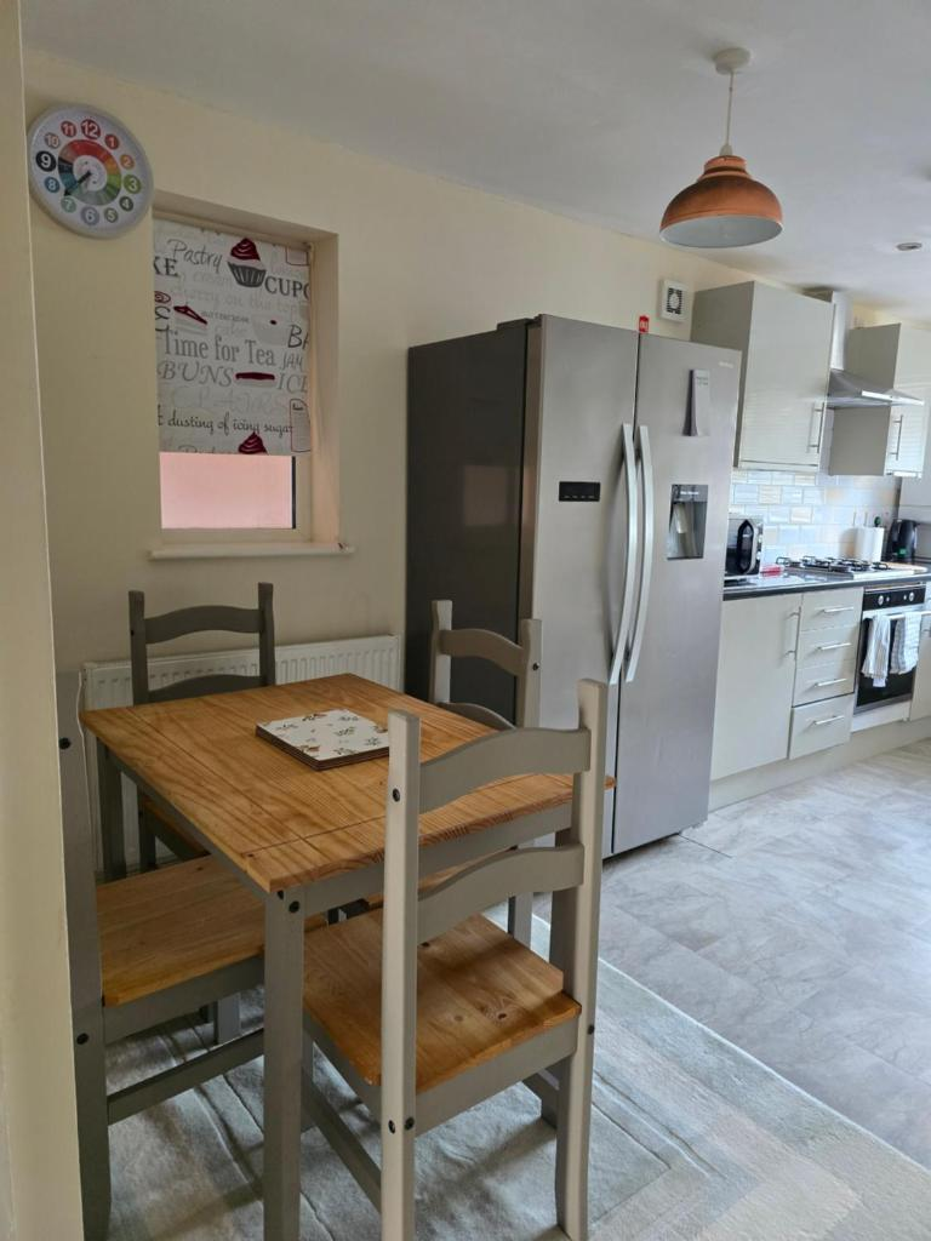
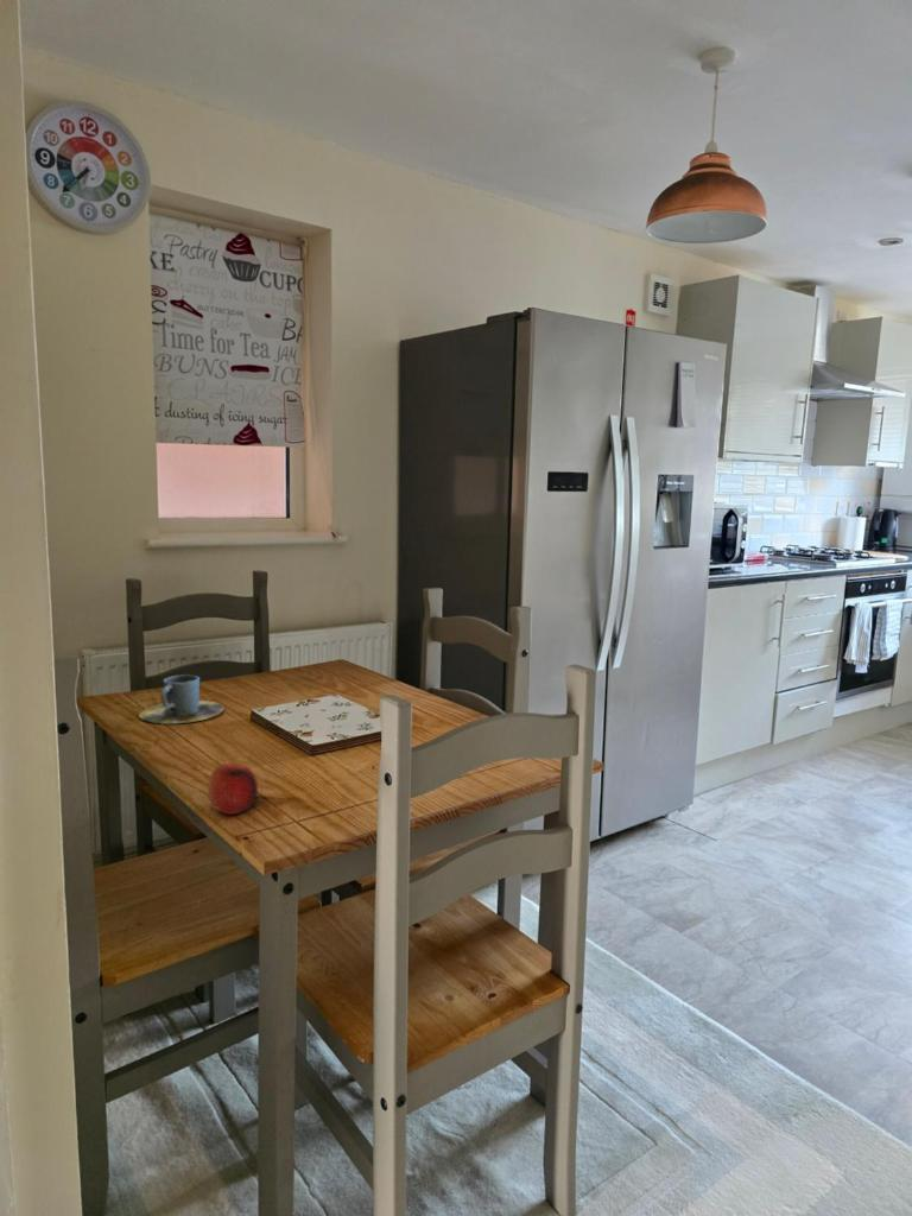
+ fruit [207,762,259,816]
+ cup [138,673,226,724]
